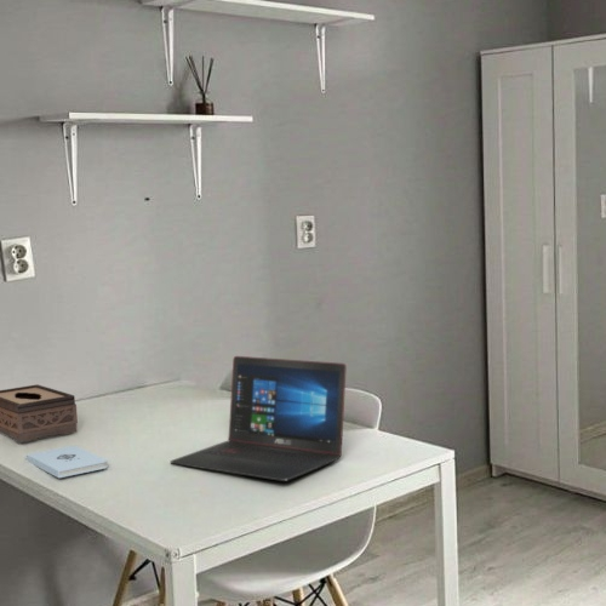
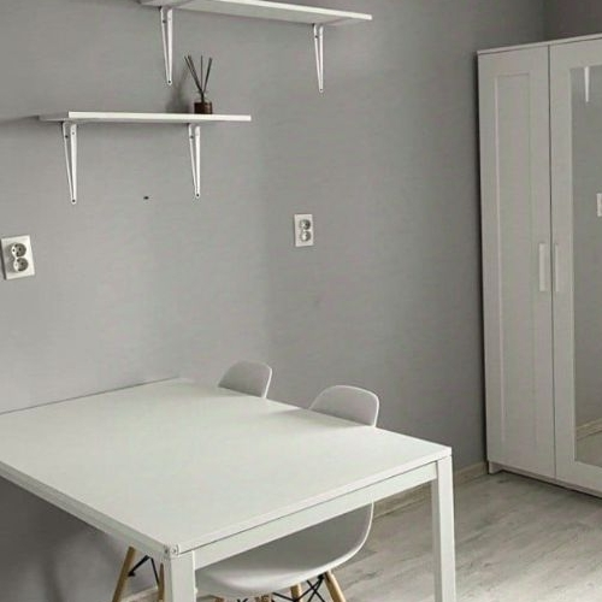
- laptop [170,355,348,482]
- tissue box [0,383,79,444]
- notepad [25,445,109,479]
